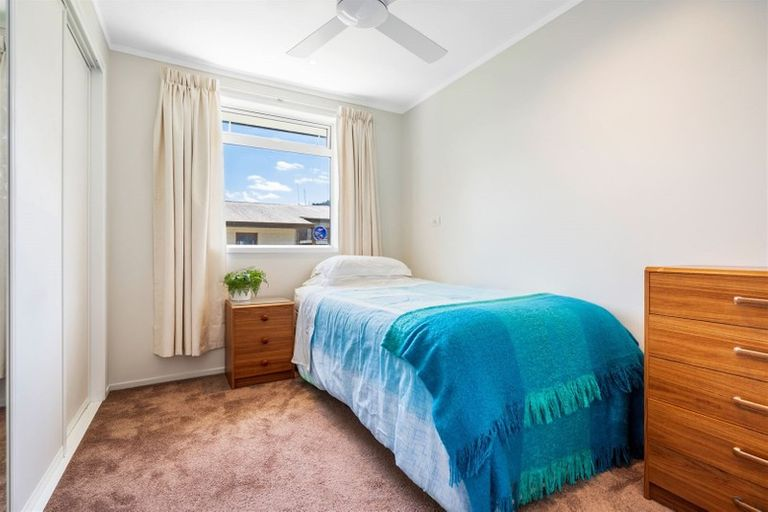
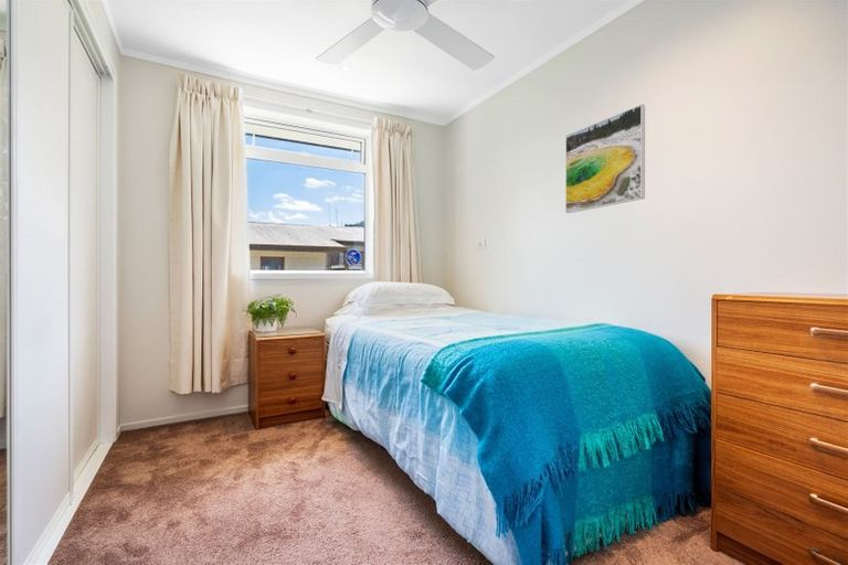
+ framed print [564,104,646,214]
